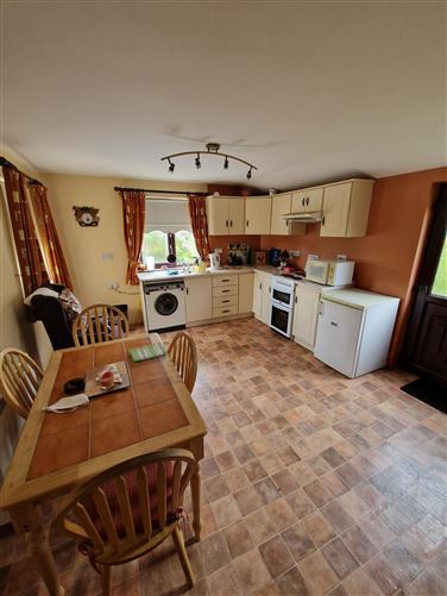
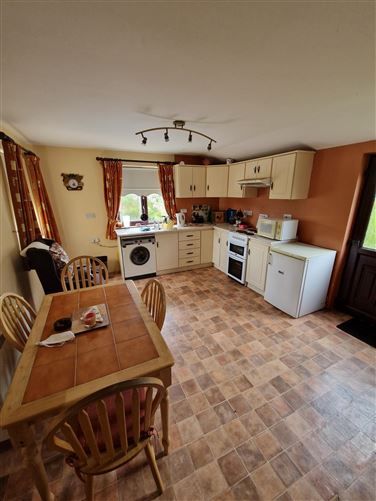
- dish towel [128,341,168,363]
